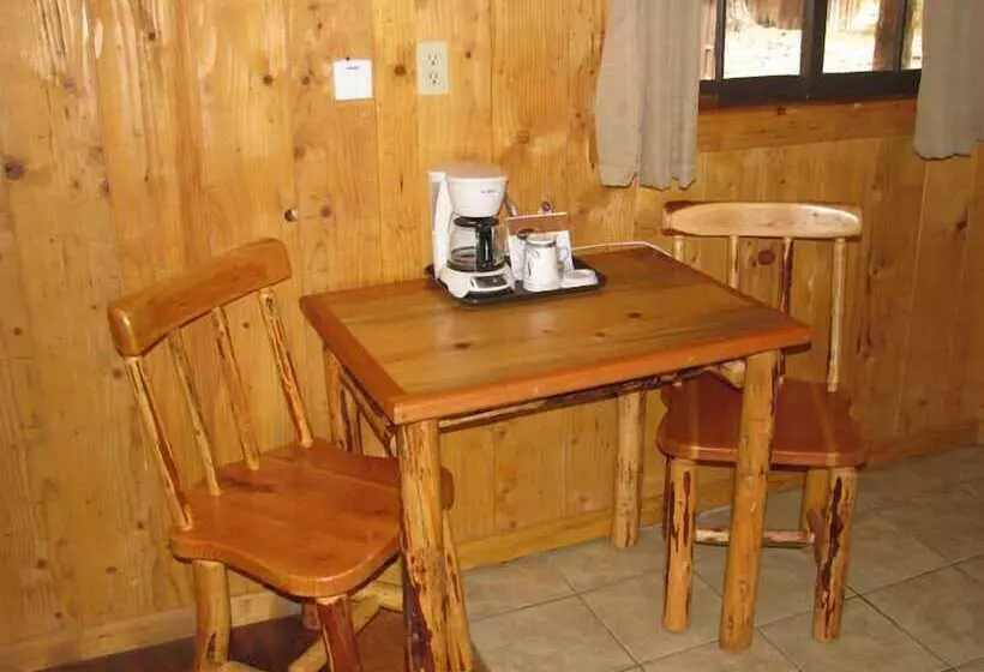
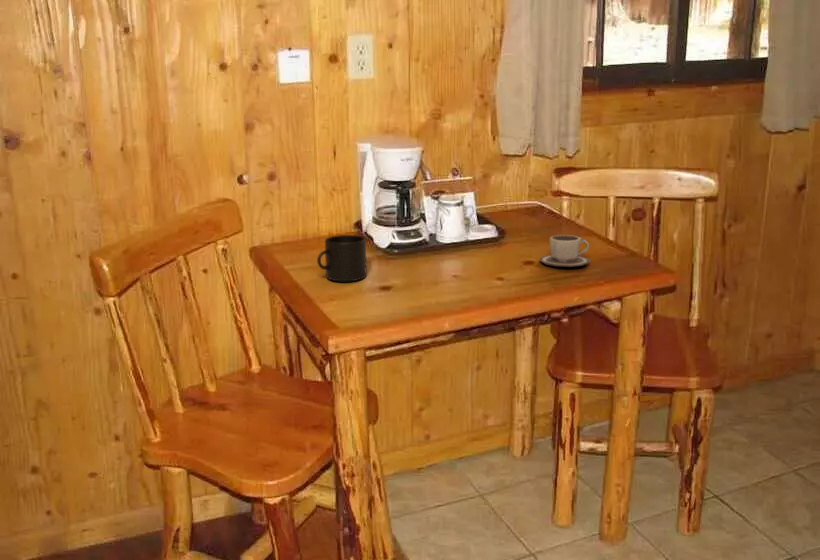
+ cup [539,234,591,268]
+ mug [316,234,368,282]
